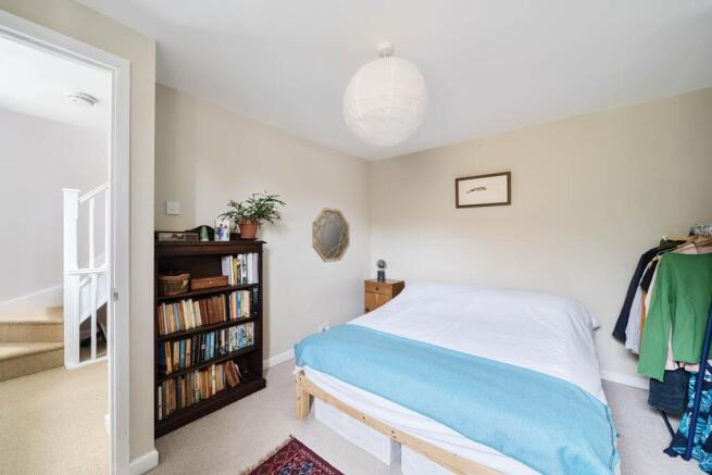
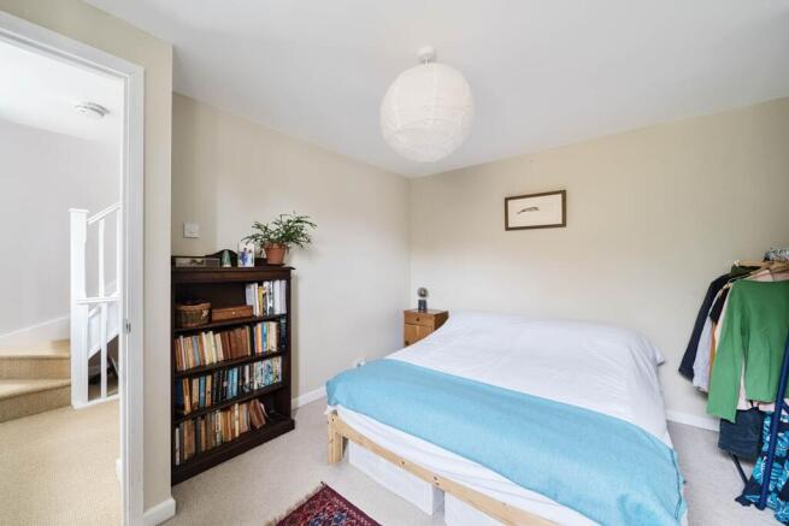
- home mirror [311,207,351,263]
